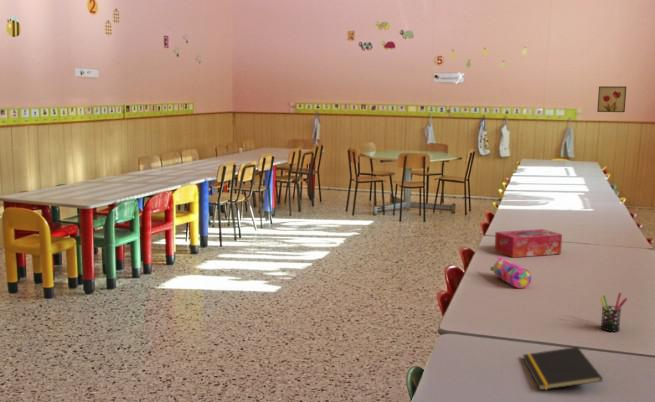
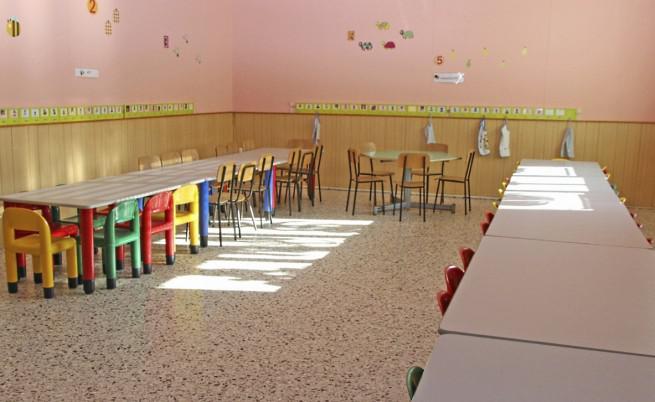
- wall art [596,85,627,113]
- notepad [522,346,603,391]
- pen holder [599,291,628,332]
- pencil case [490,256,532,289]
- tissue box [494,228,563,259]
